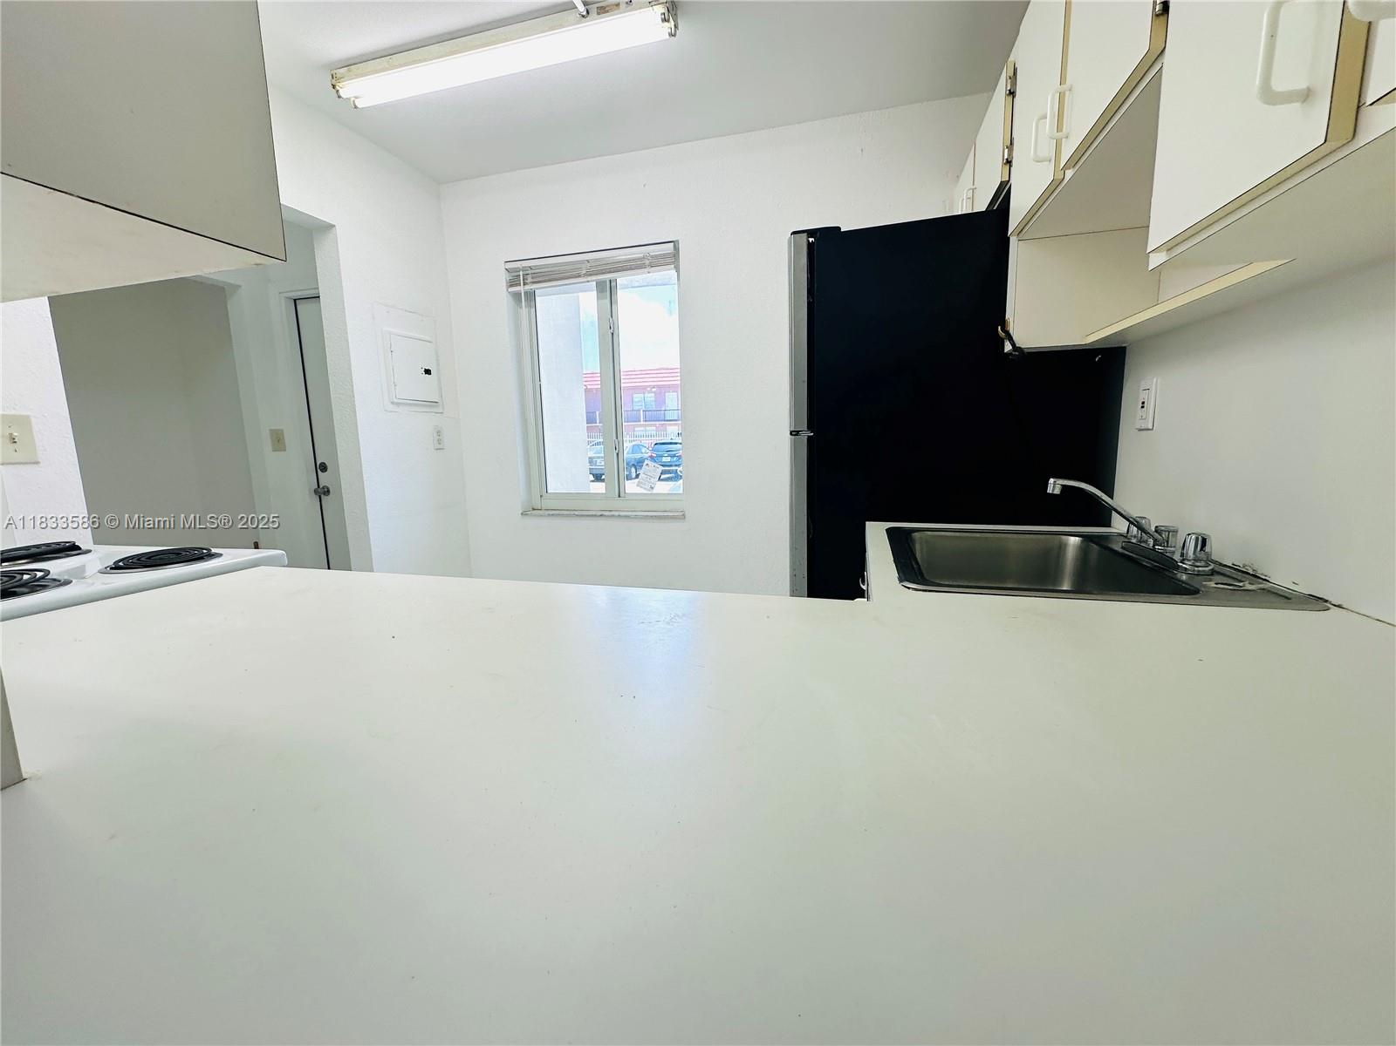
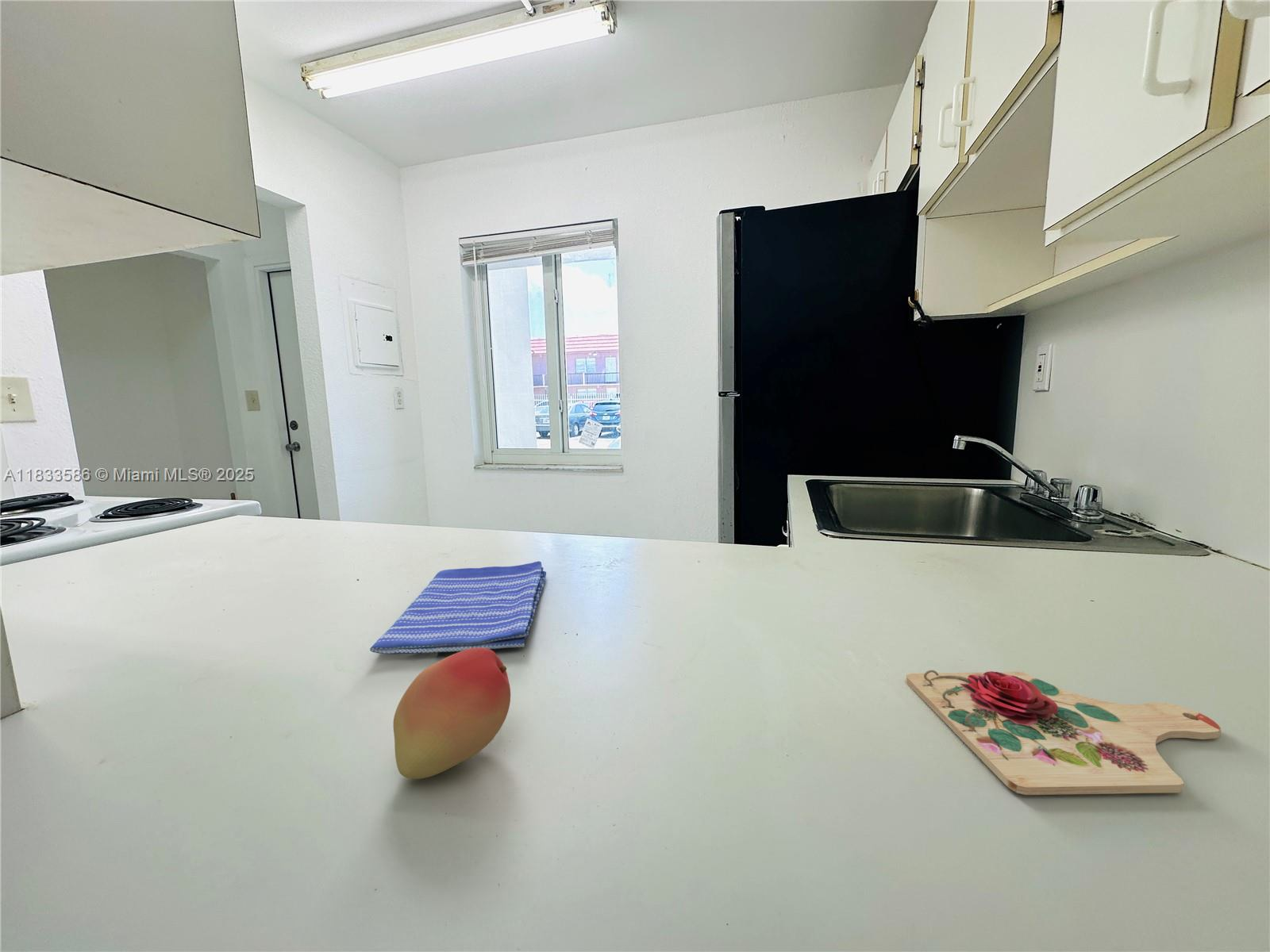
+ fruit [393,647,511,780]
+ dish towel [369,560,547,655]
+ cutting board [906,669,1222,796]
